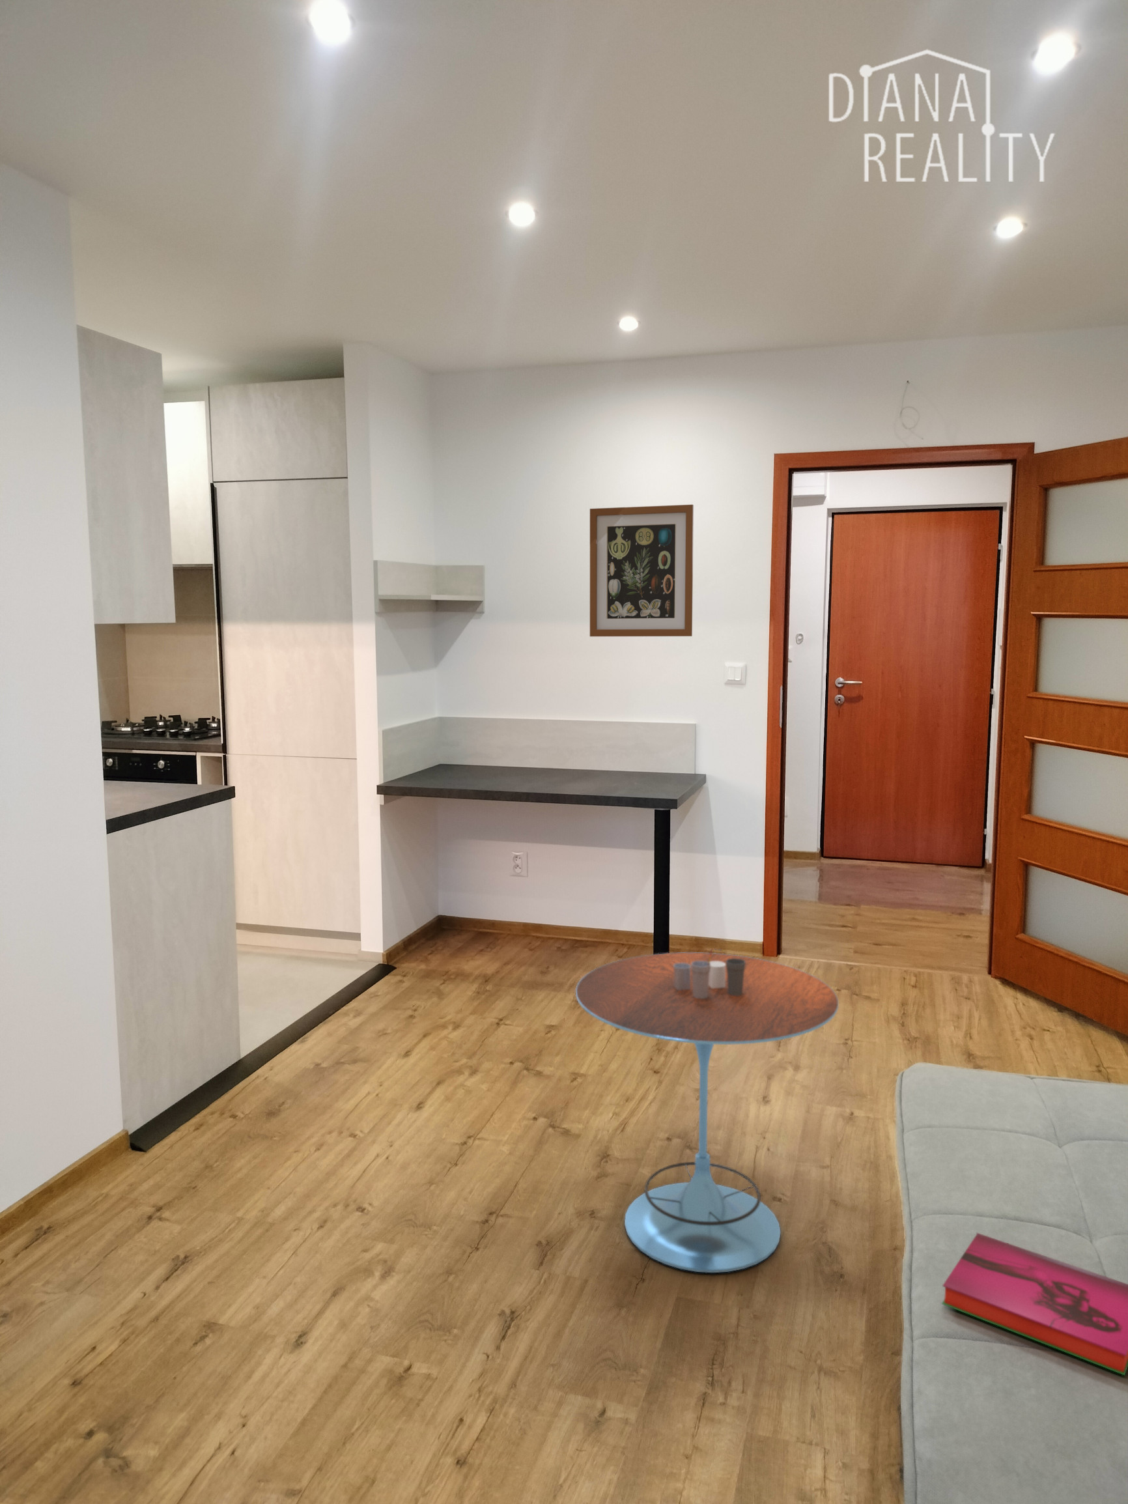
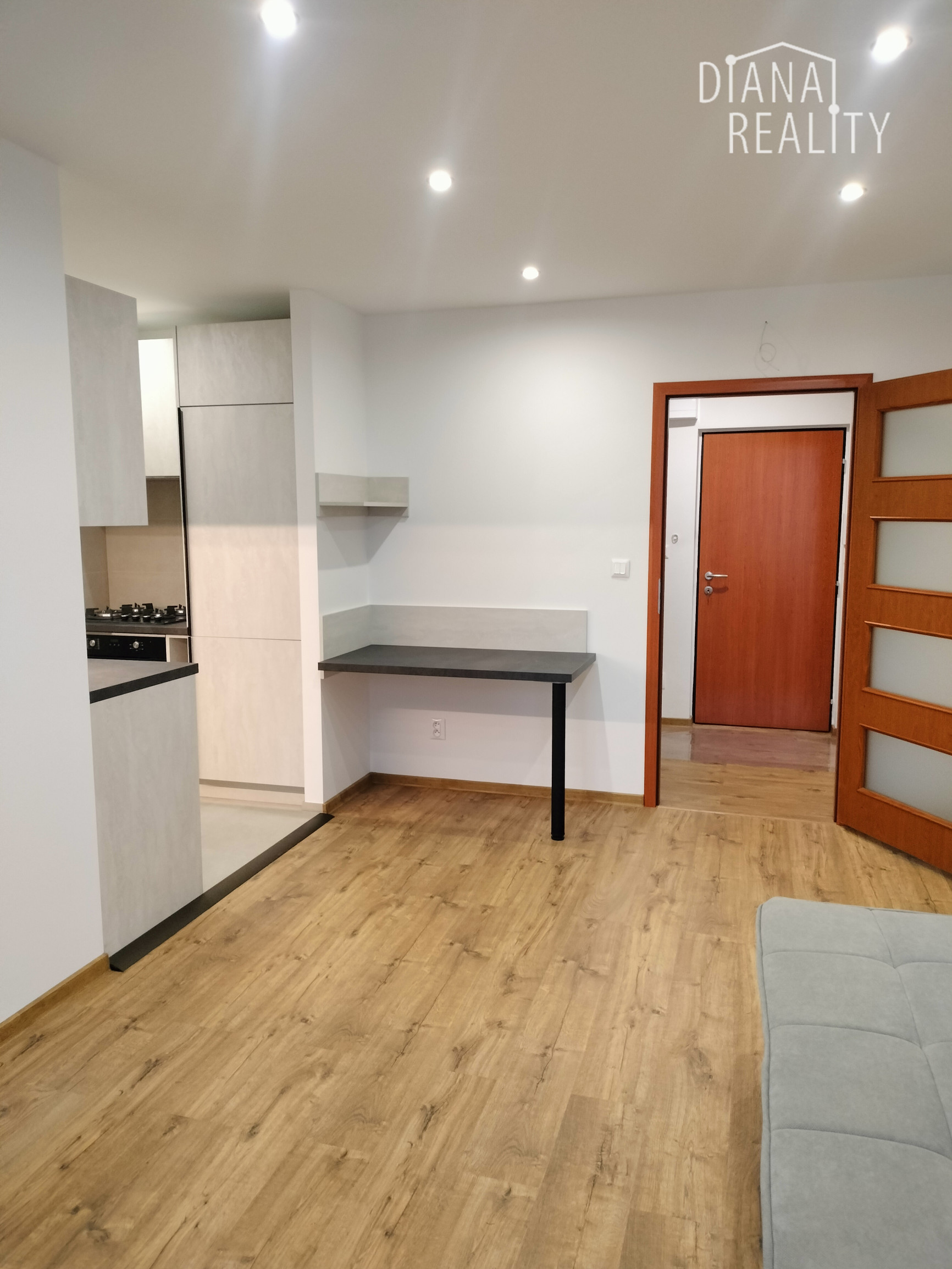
- side table [575,948,839,1273]
- hardback book [941,1233,1128,1376]
- wall art [589,504,694,636]
